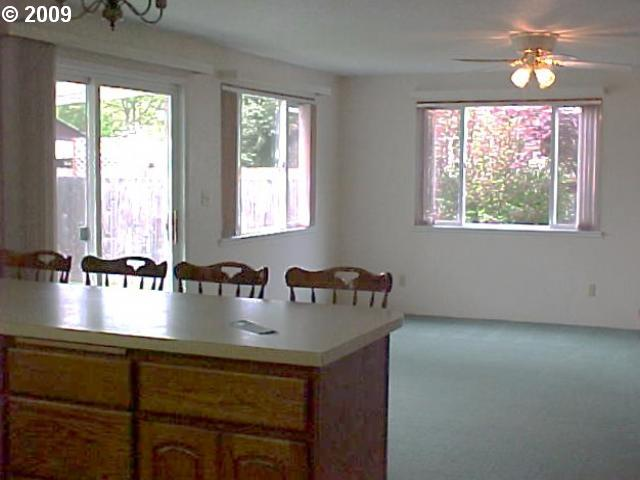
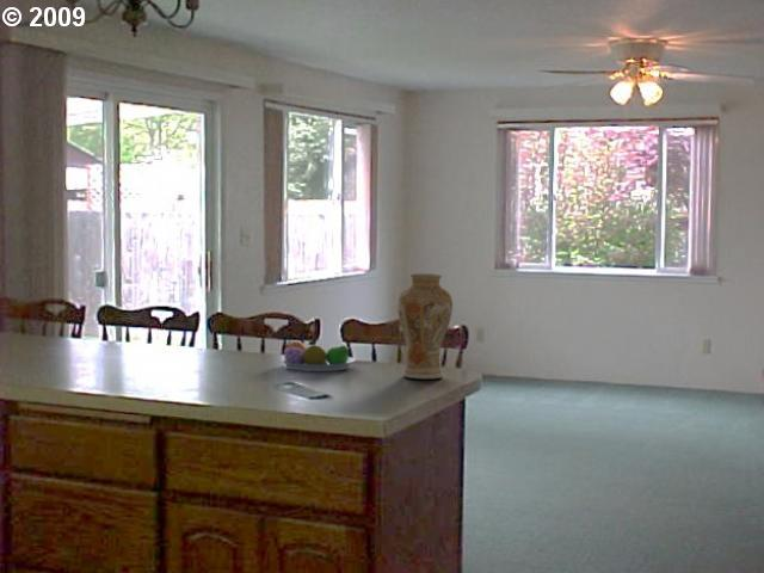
+ vase [396,272,454,380]
+ fruit bowl [279,339,357,372]
